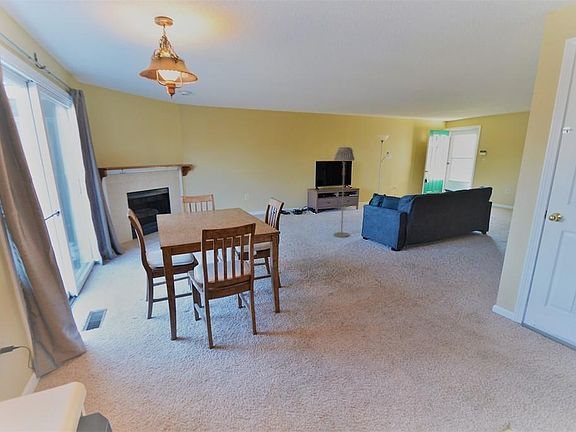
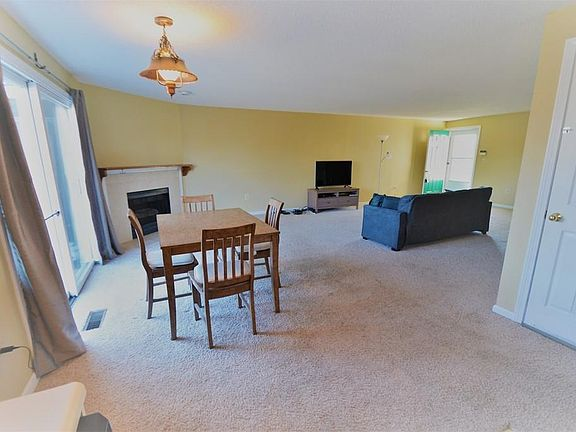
- floor lamp [333,146,355,238]
